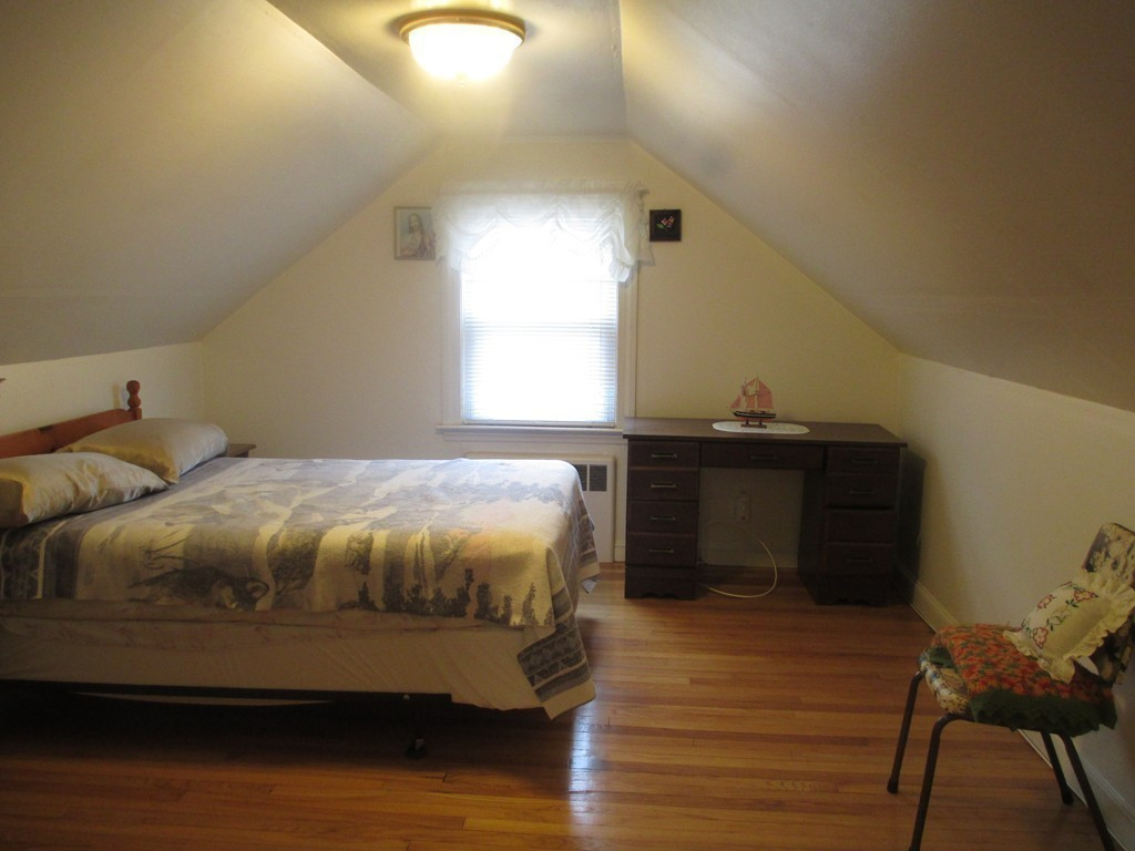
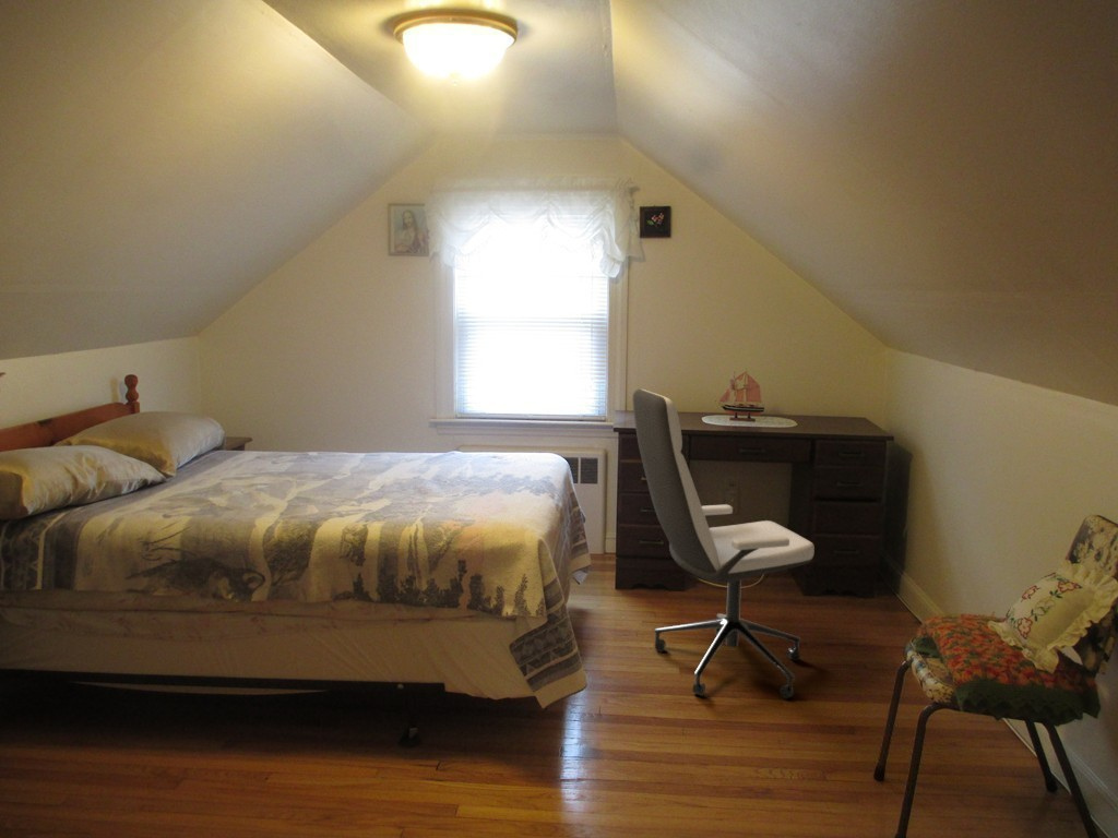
+ office chair [631,388,816,699]
